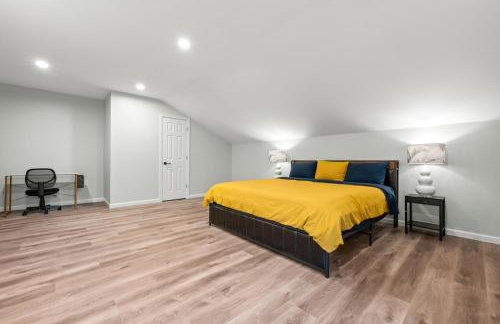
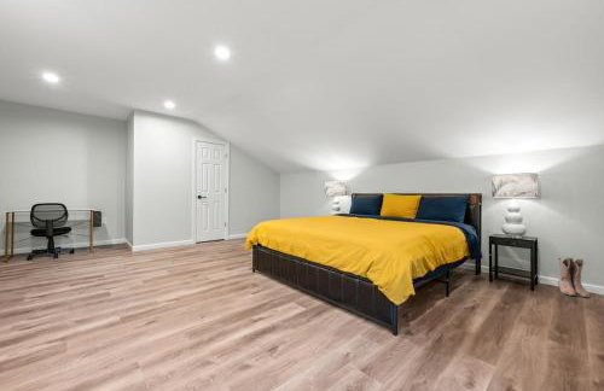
+ boots [557,256,591,298]
